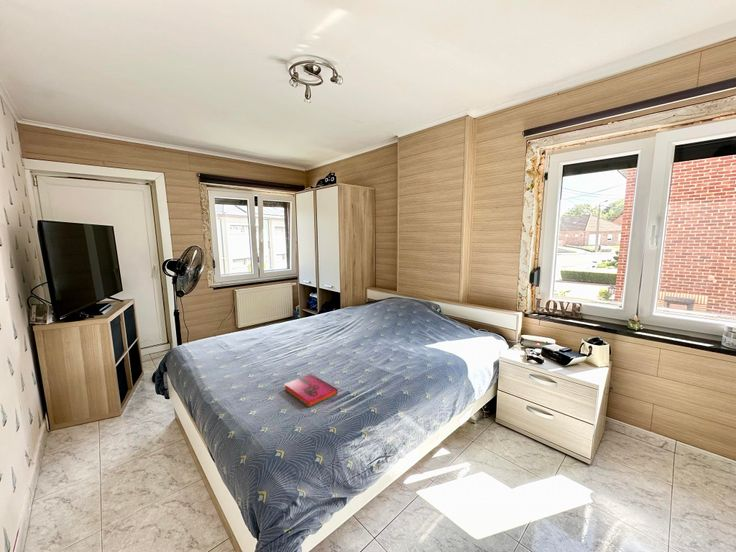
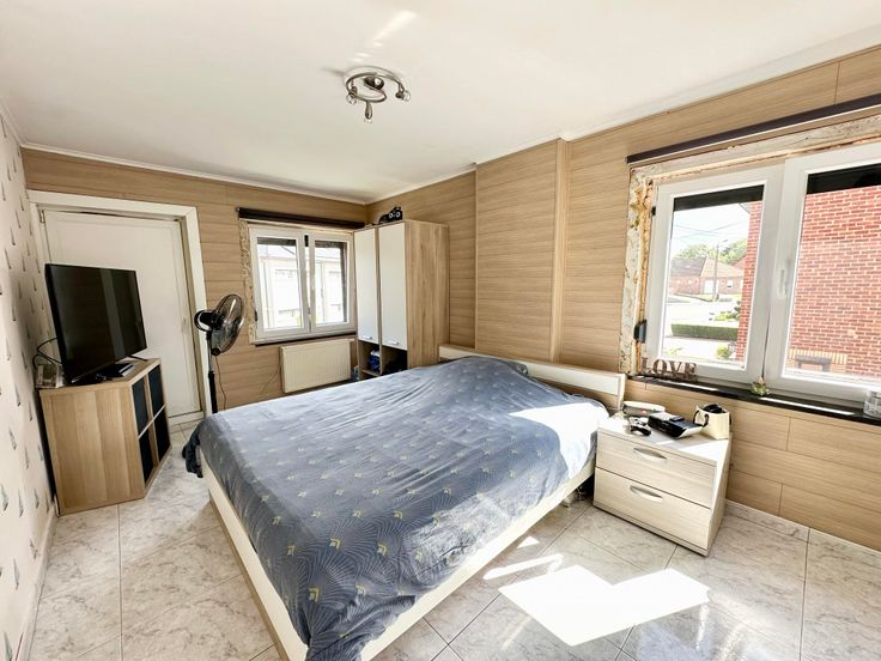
- hardback book [283,373,339,408]
